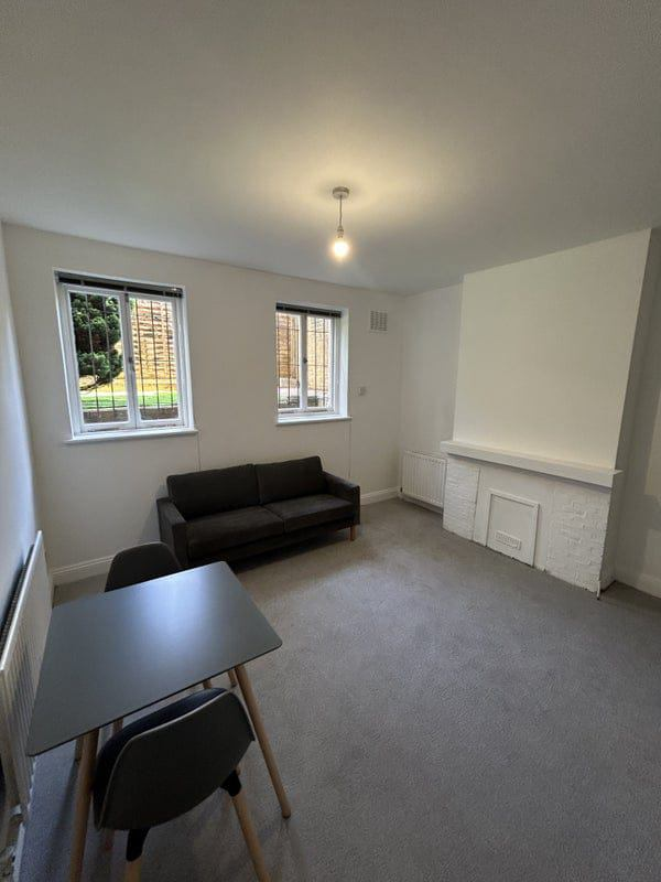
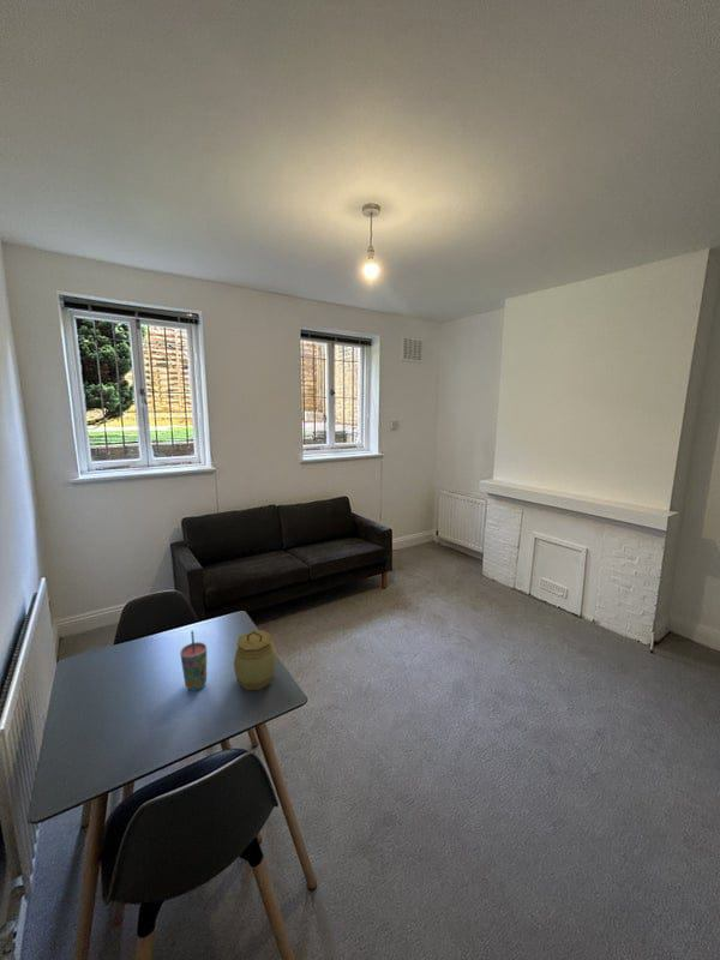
+ jar [233,629,277,691]
+ cup [179,630,208,692]
